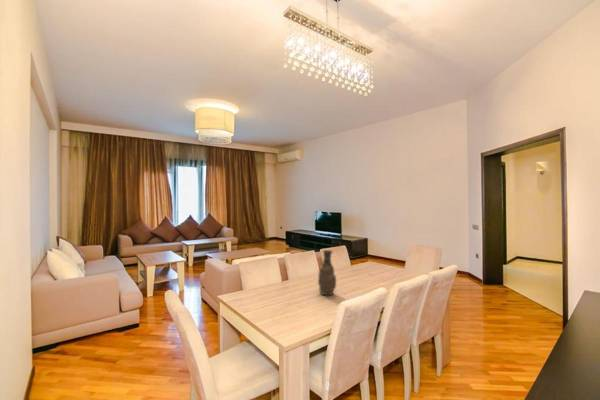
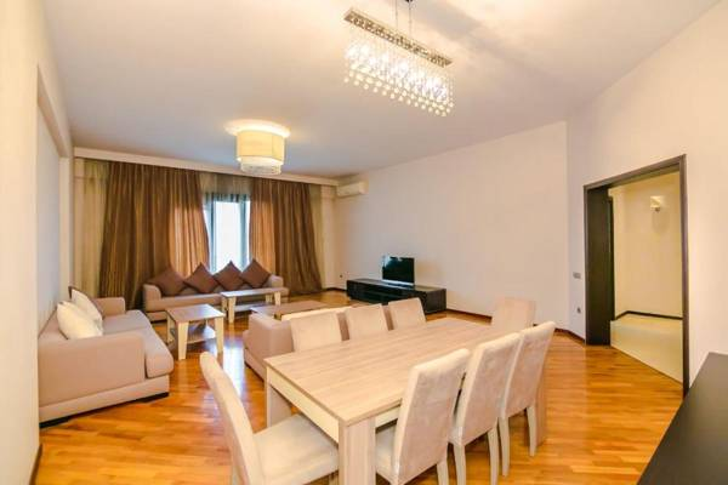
- vase [317,249,337,297]
